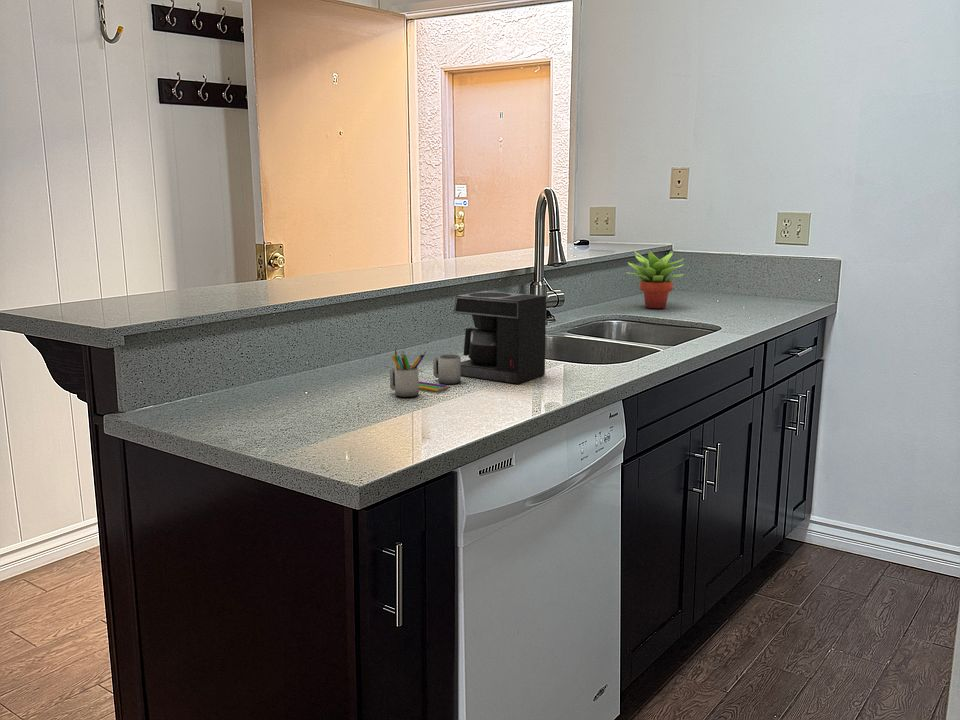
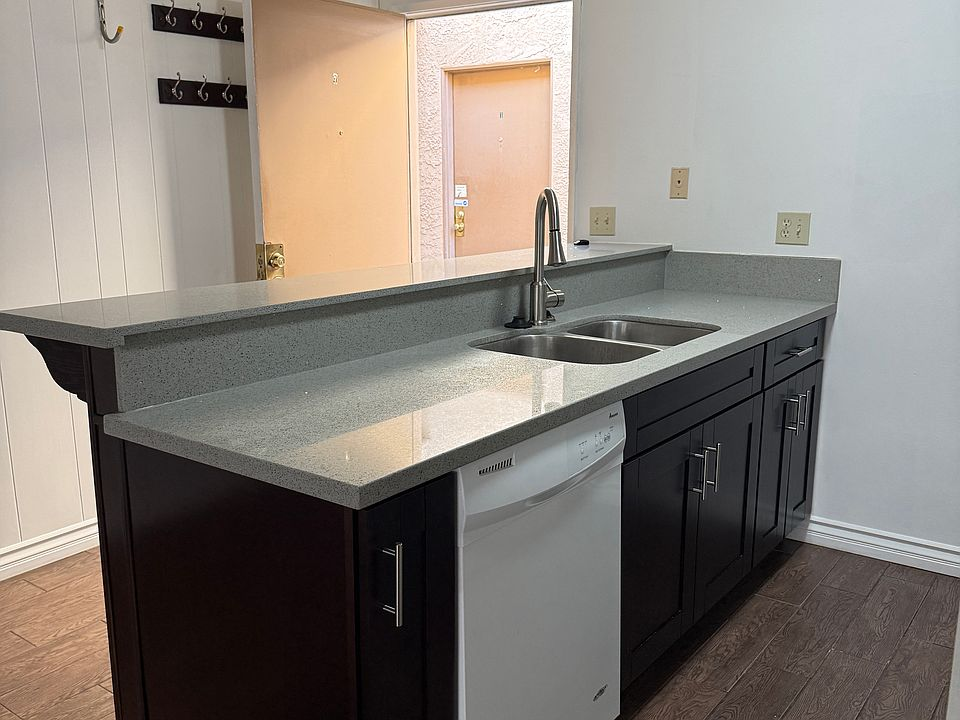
- coffee maker [389,290,547,398]
- succulent plant [625,249,685,310]
